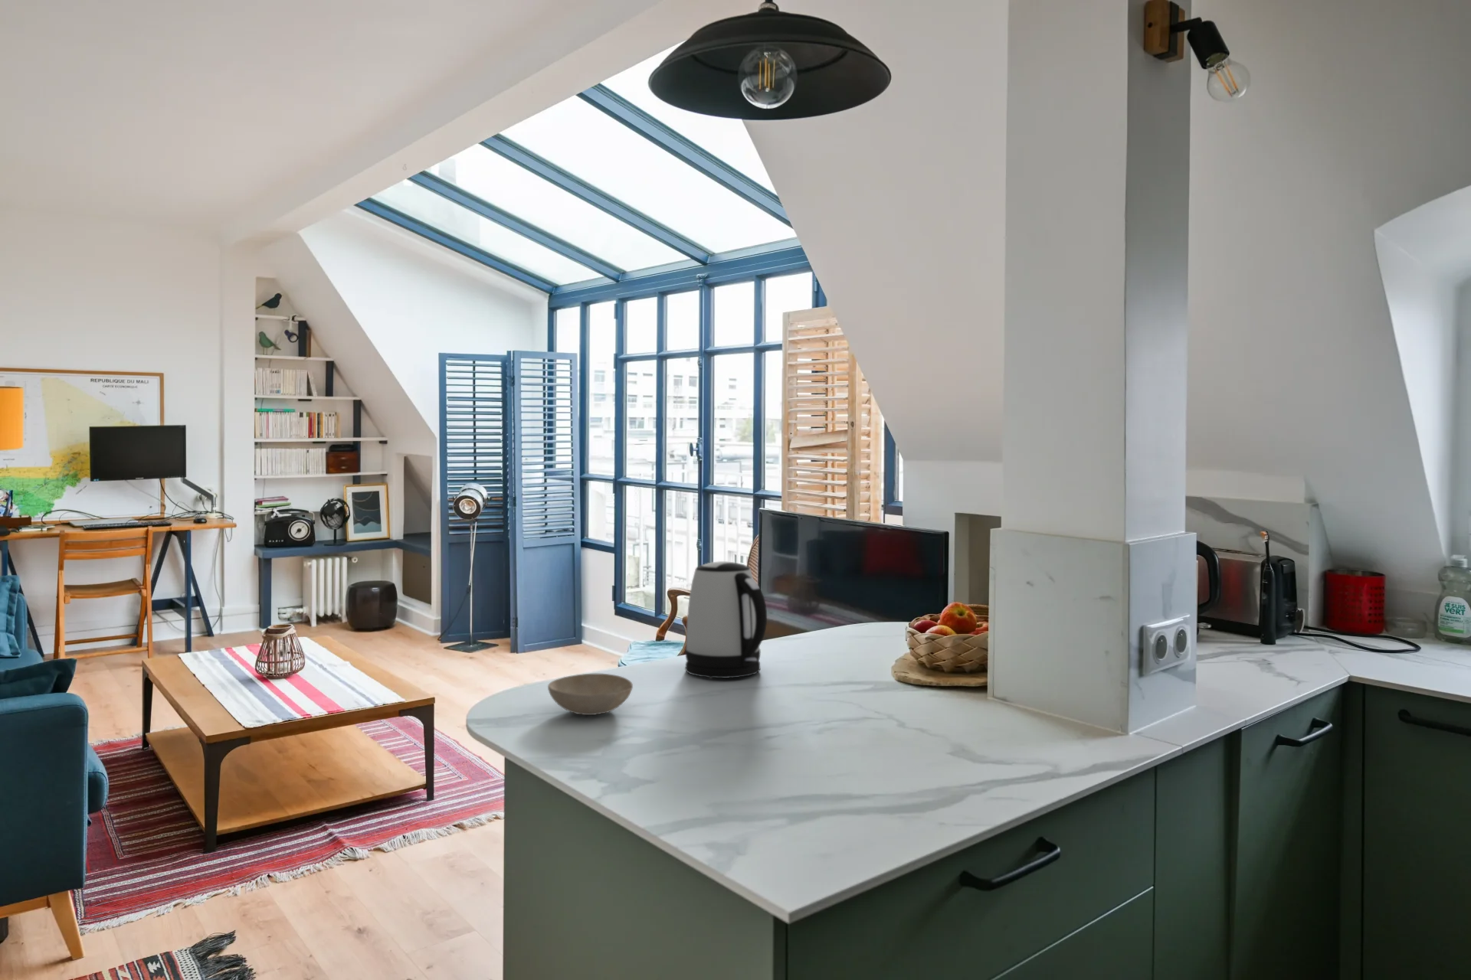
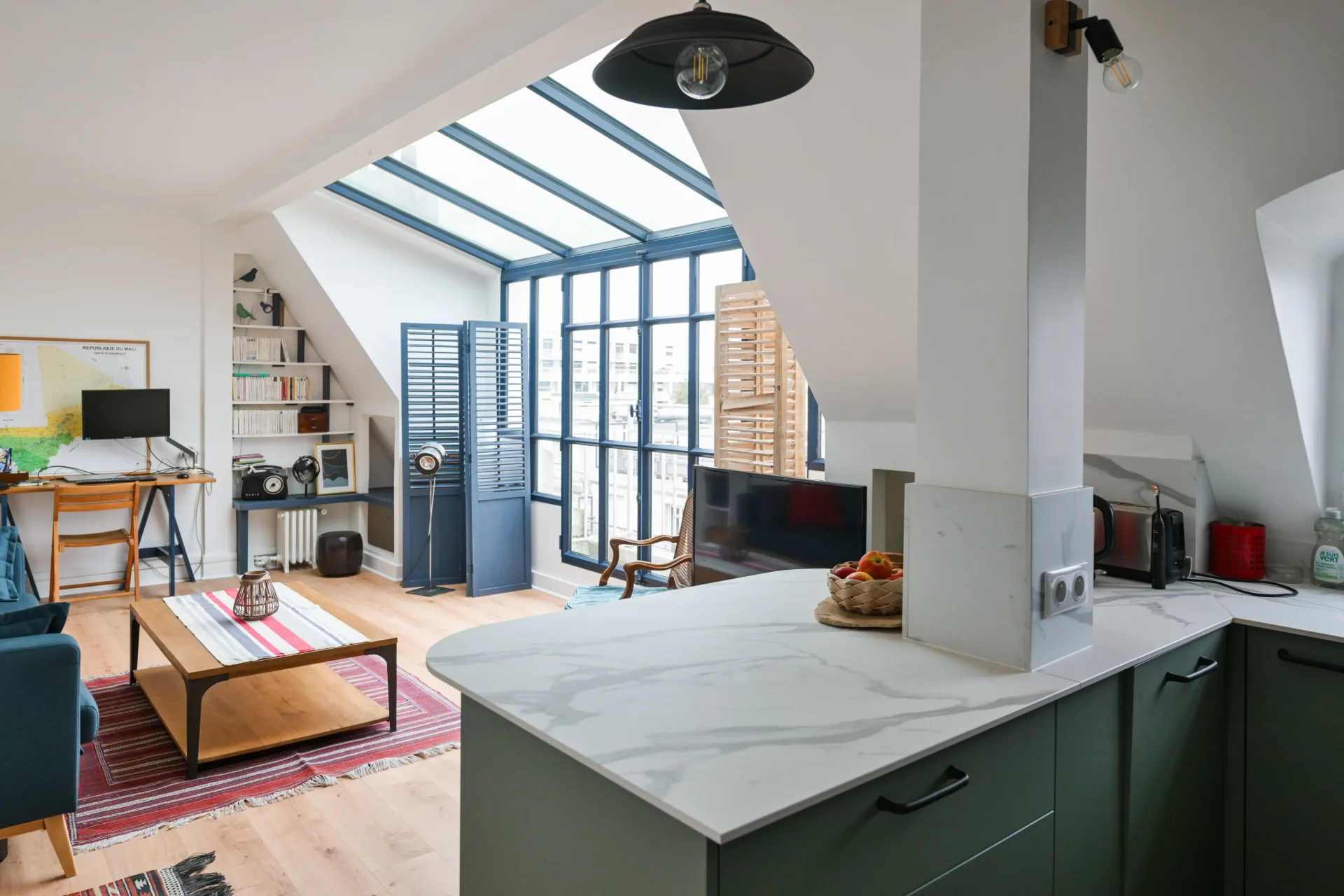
- kettle [685,560,767,679]
- bowl [547,673,634,715]
